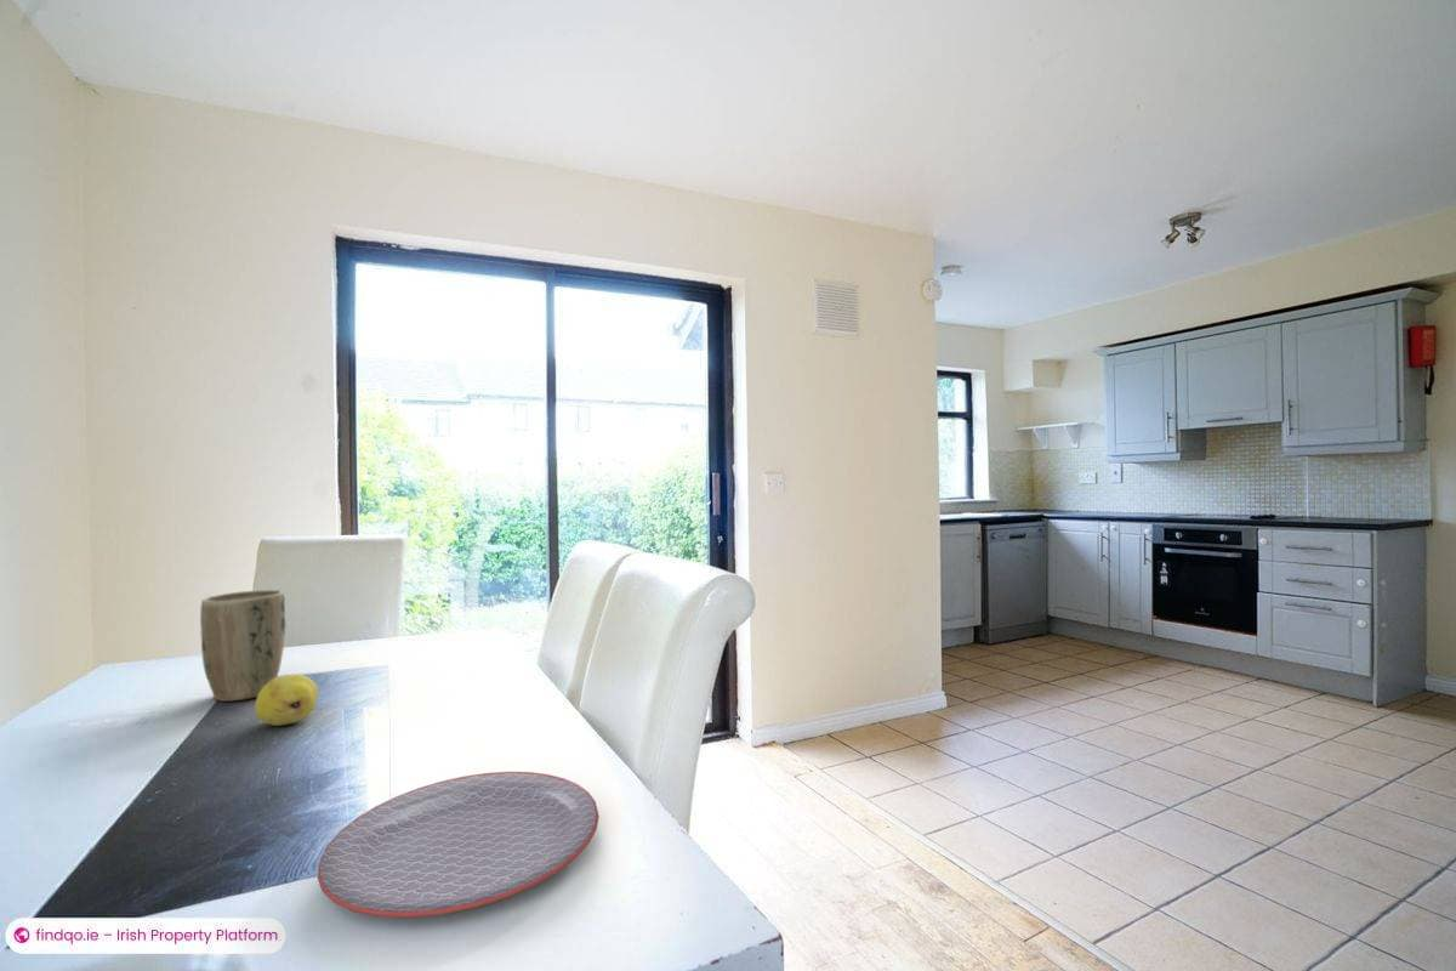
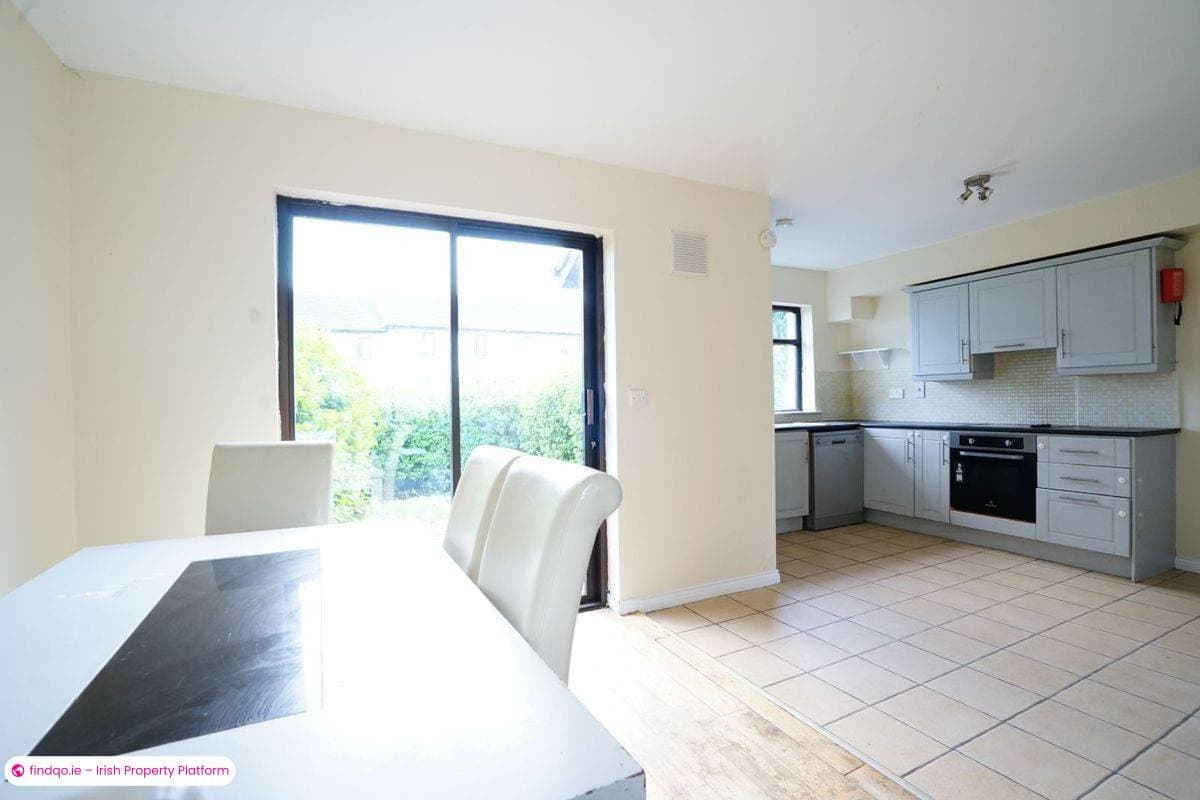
- fruit [254,674,319,727]
- plant pot [199,589,286,703]
- plate [317,771,601,919]
